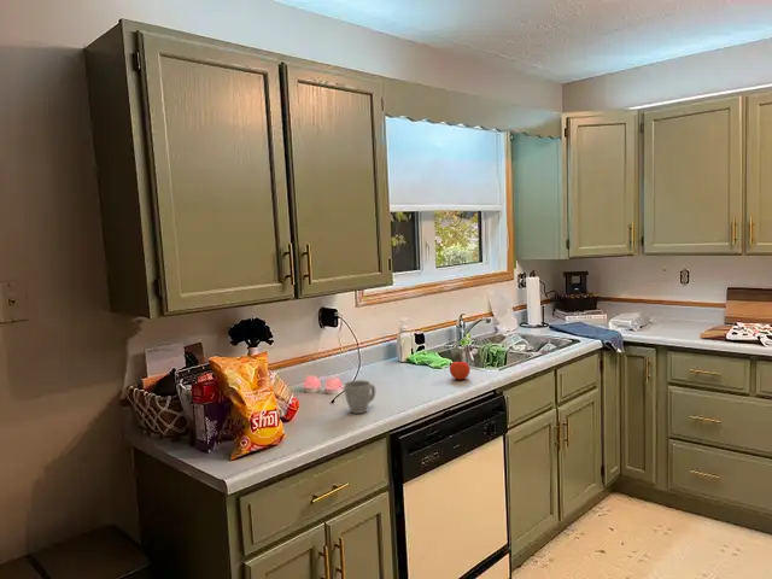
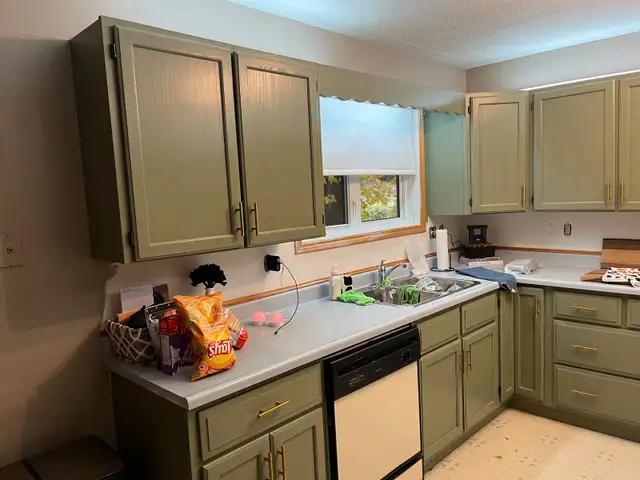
- mug [344,379,376,415]
- apple [449,358,472,381]
